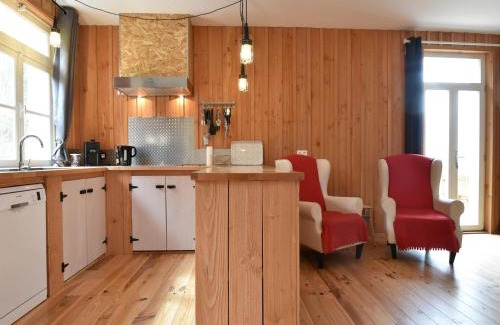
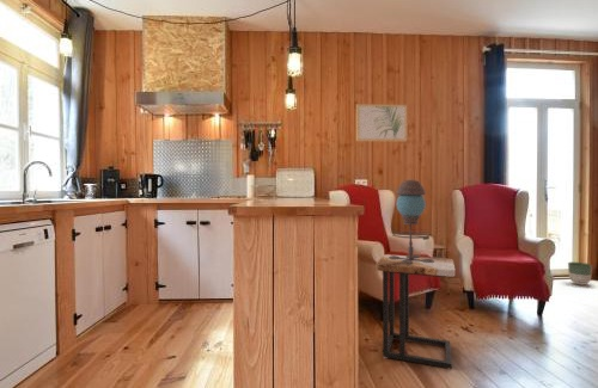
+ table lamp [389,179,434,264]
+ wall art [355,103,408,142]
+ side table [374,253,456,370]
+ planter [567,261,593,287]
